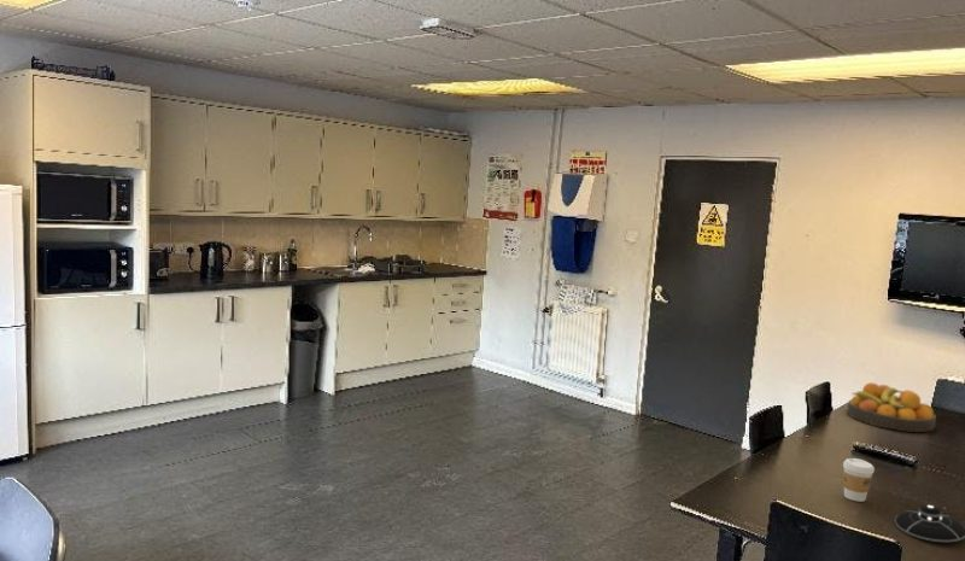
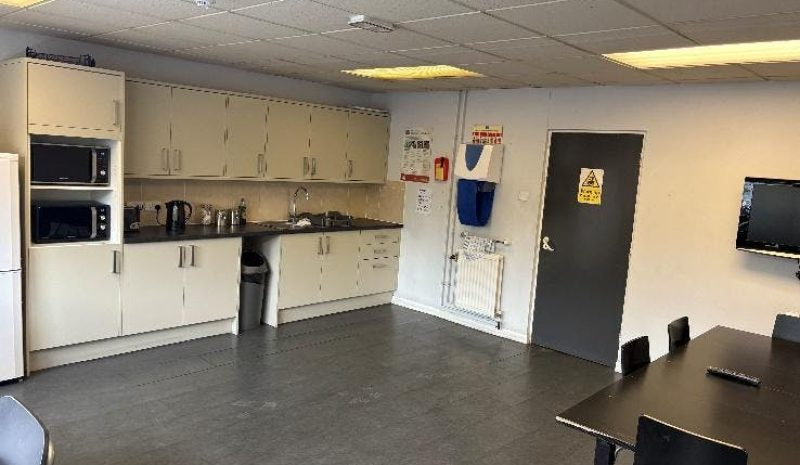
- coffee cup [842,457,876,503]
- fruit bowl [846,381,937,433]
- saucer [894,504,965,543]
